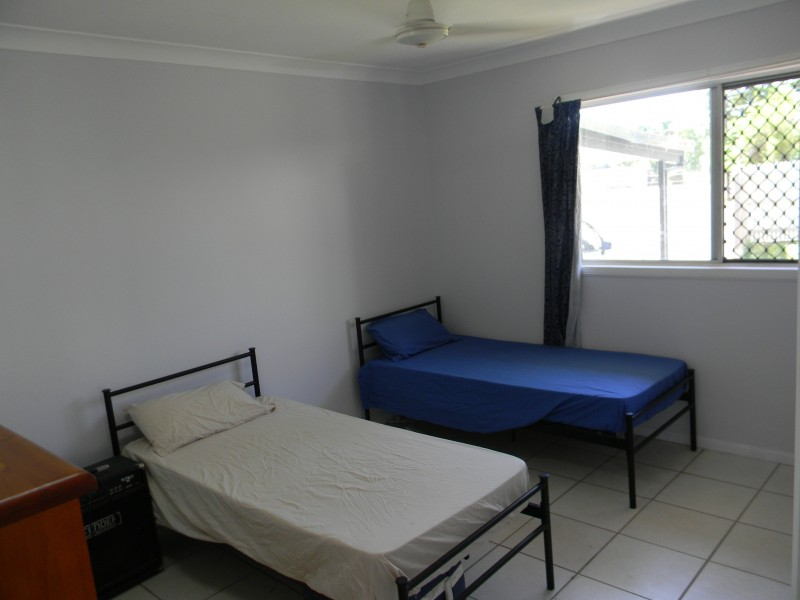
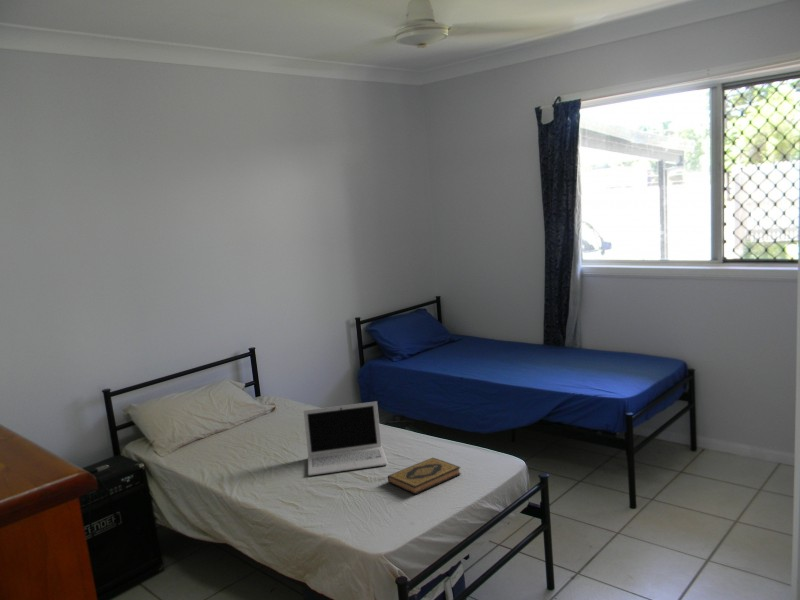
+ laptop [303,400,389,477]
+ hardback book [387,457,462,495]
